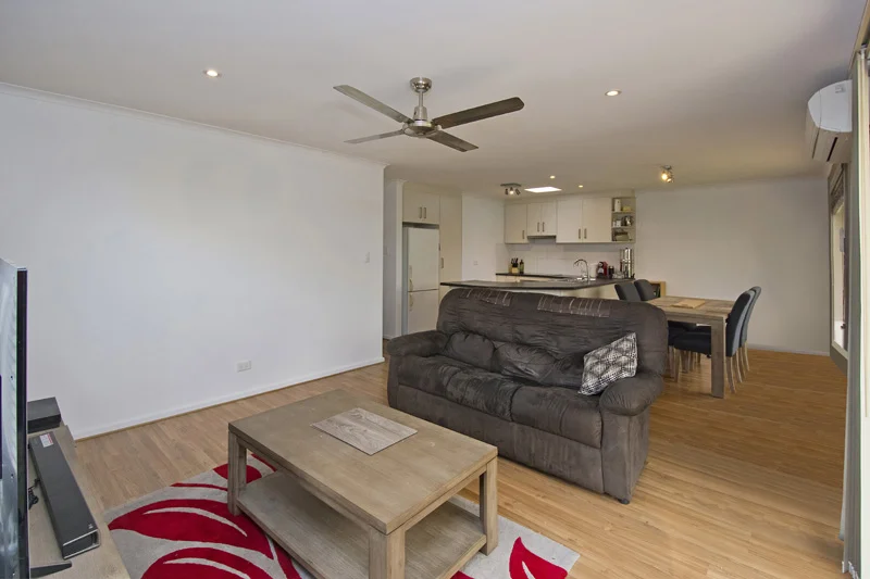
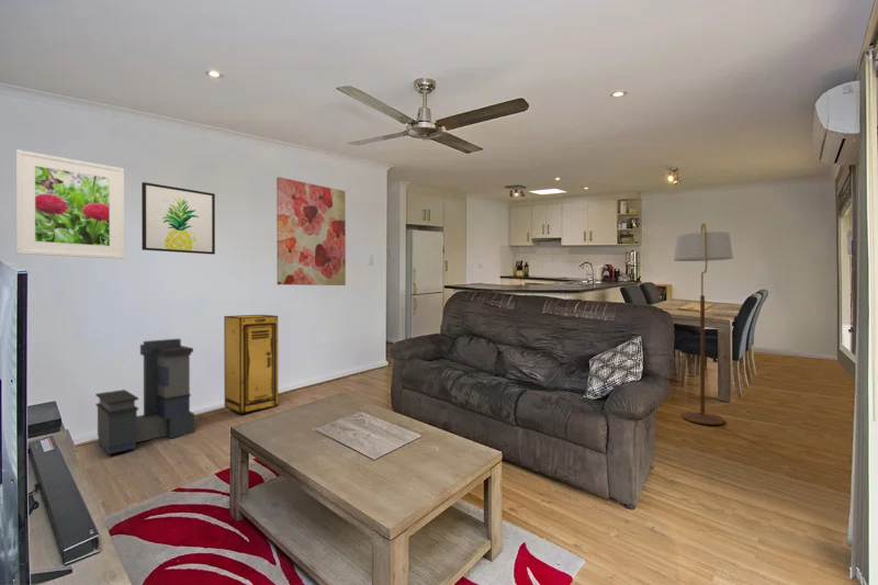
+ floor lamp [673,222,734,426]
+ wall art [140,181,216,256]
+ storage bin [94,338,195,455]
+ wall art [275,176,347,286]
+ storage cabinet [223,314,279,415]
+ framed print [15,148,125,260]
